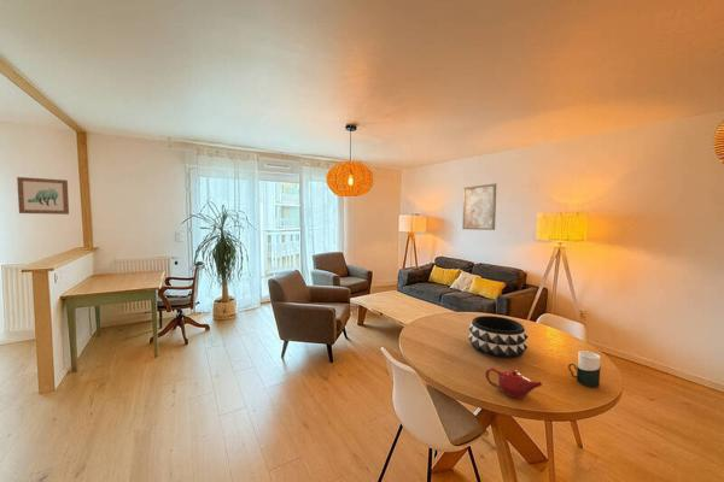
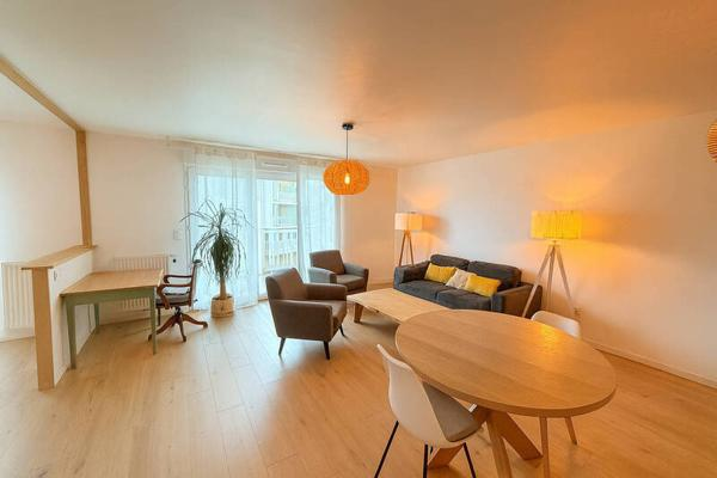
- cup [567,349,602,388]
- decorative bowl [467,315,530,359]
- teapot [485,366,544,400]
- wall art [16,176,70,216]
- wall art [461,182,497,231]
